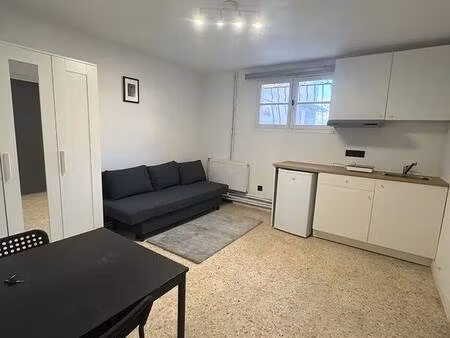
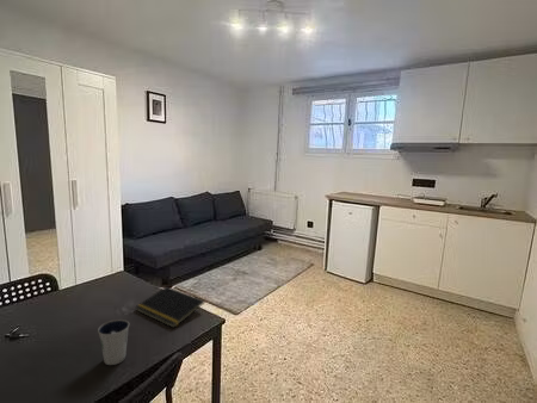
+ dixie cup [97,318,130,366]
+ notepad [134,285,205,329]
